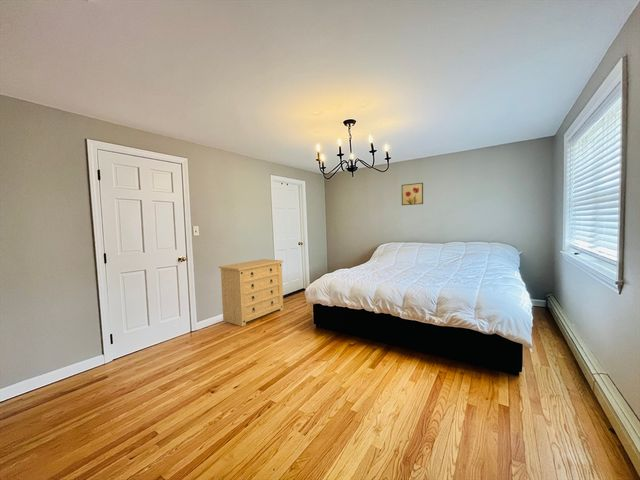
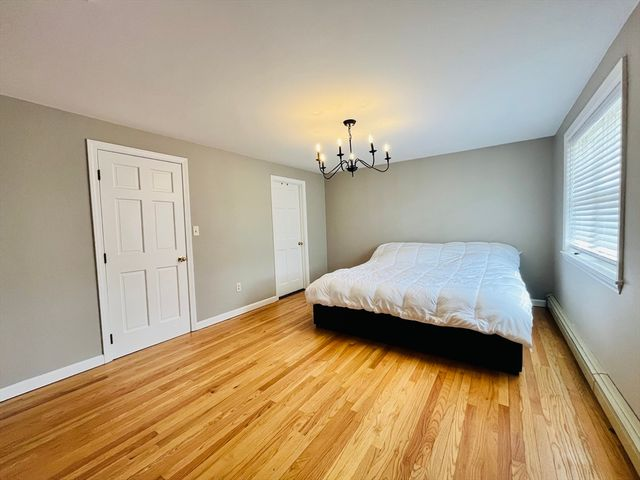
- wall art [401,182,424,206]
- dresser [218,258,285,327]
